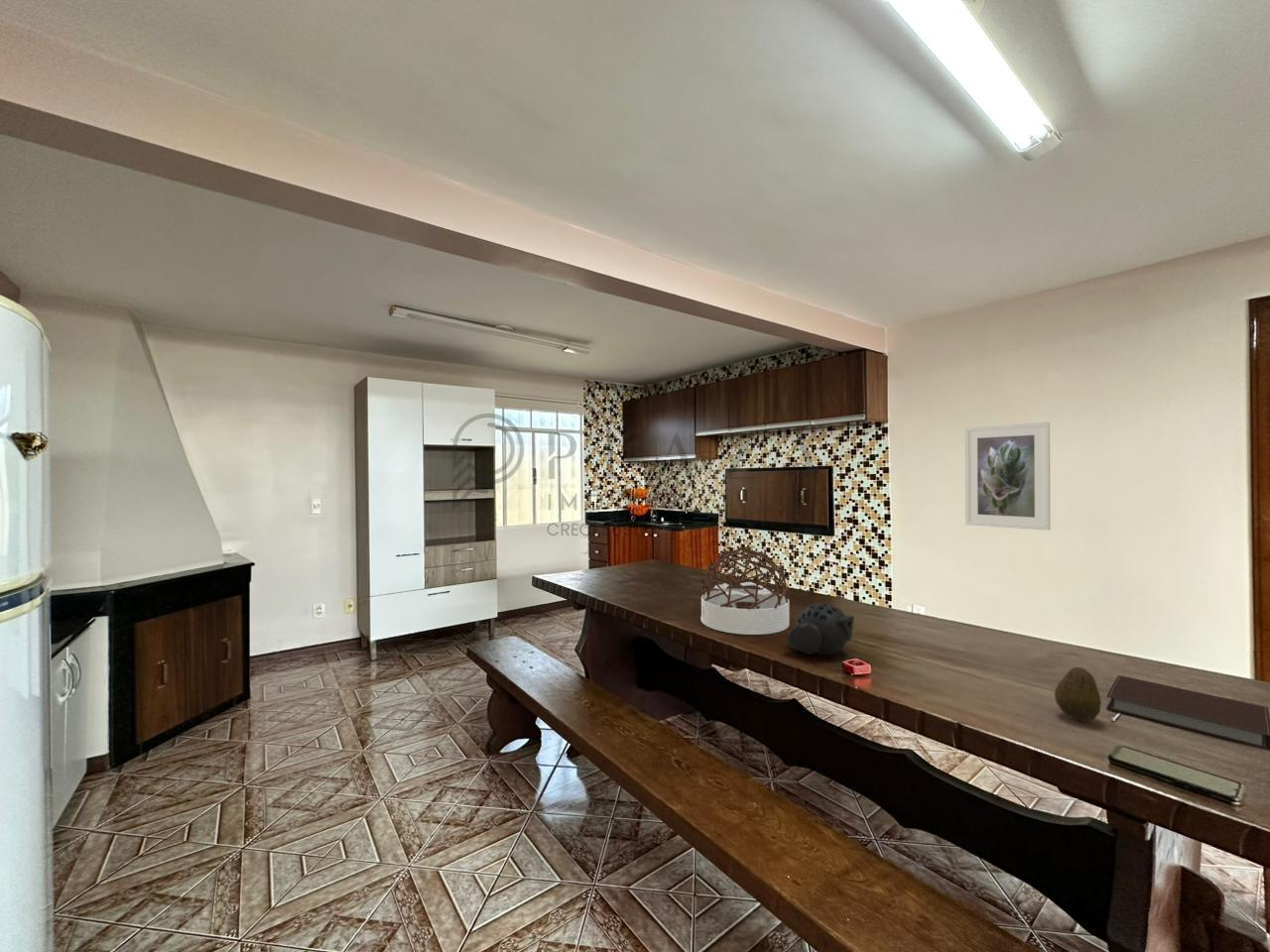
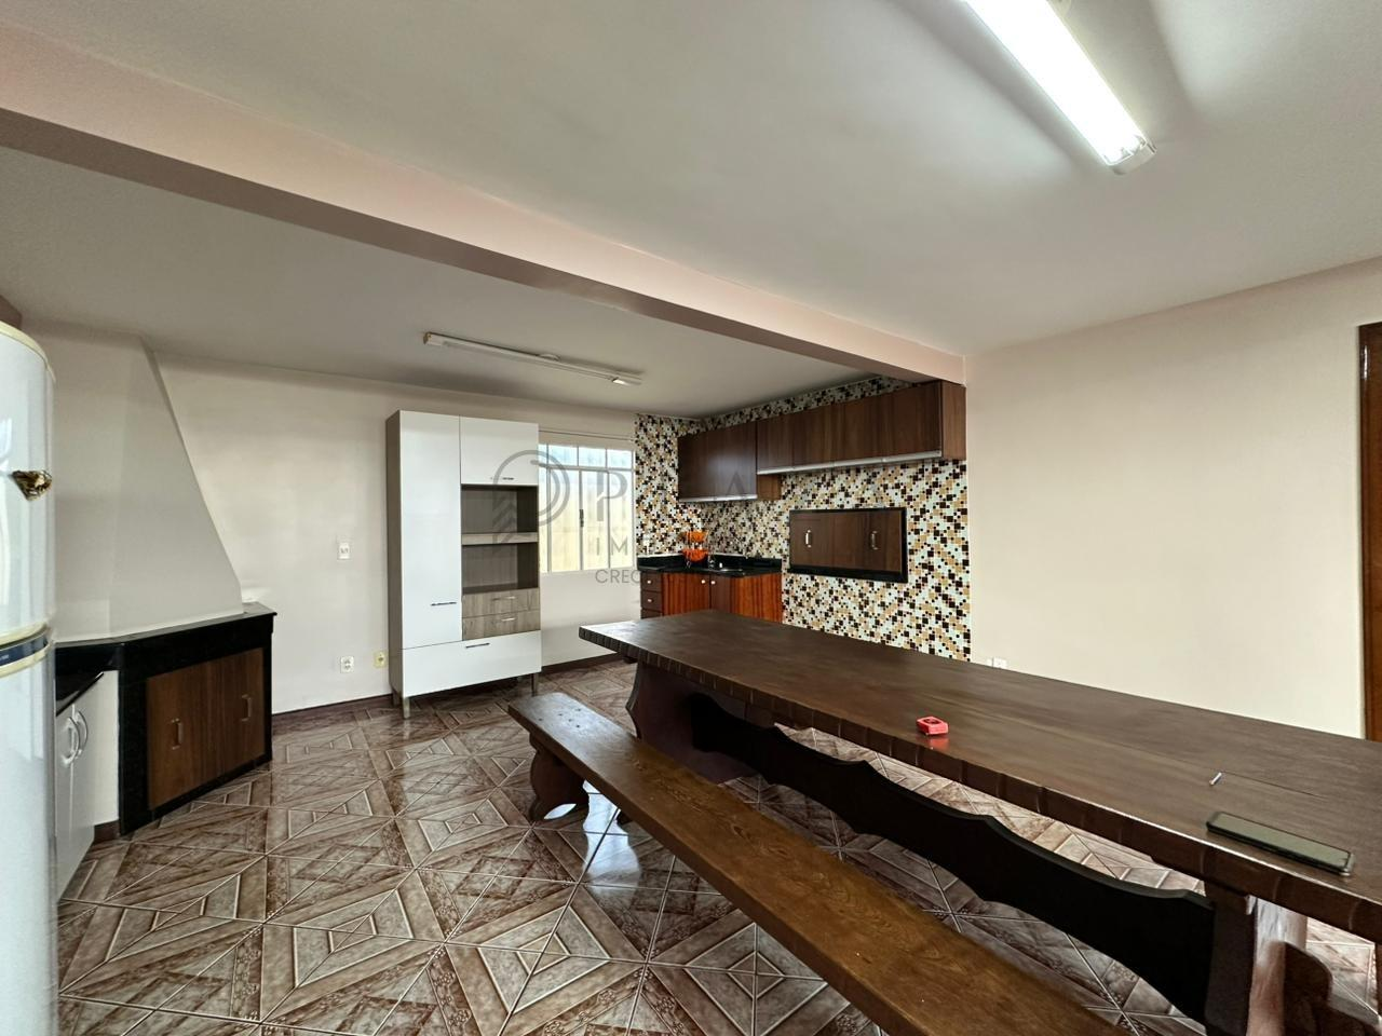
- architectural model [700,545,791,636]
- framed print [963,421,1052,532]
- fruit [1054,666,1102,722]
- notebook [1105,674,1270,752]
- speaker [787,602,855,655]
